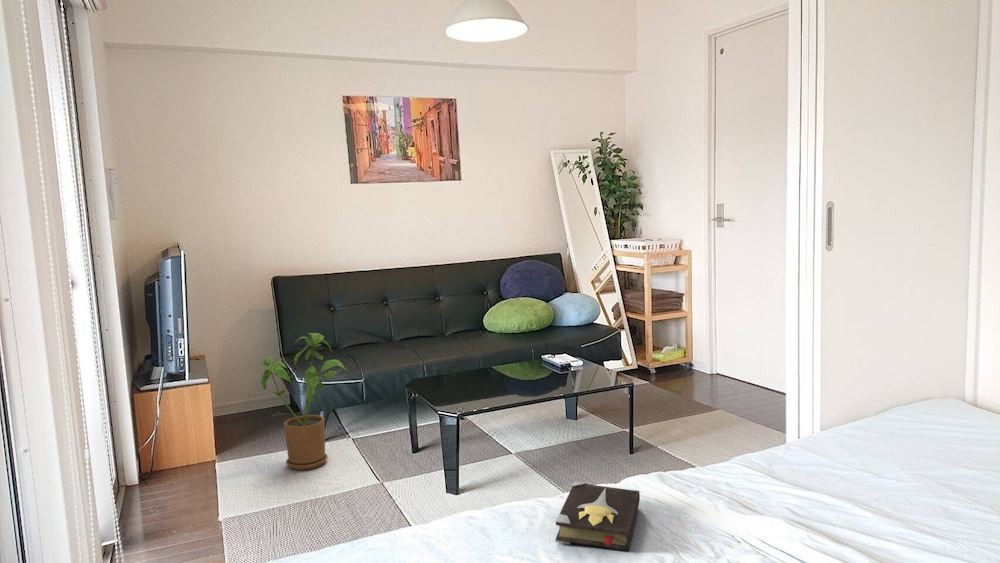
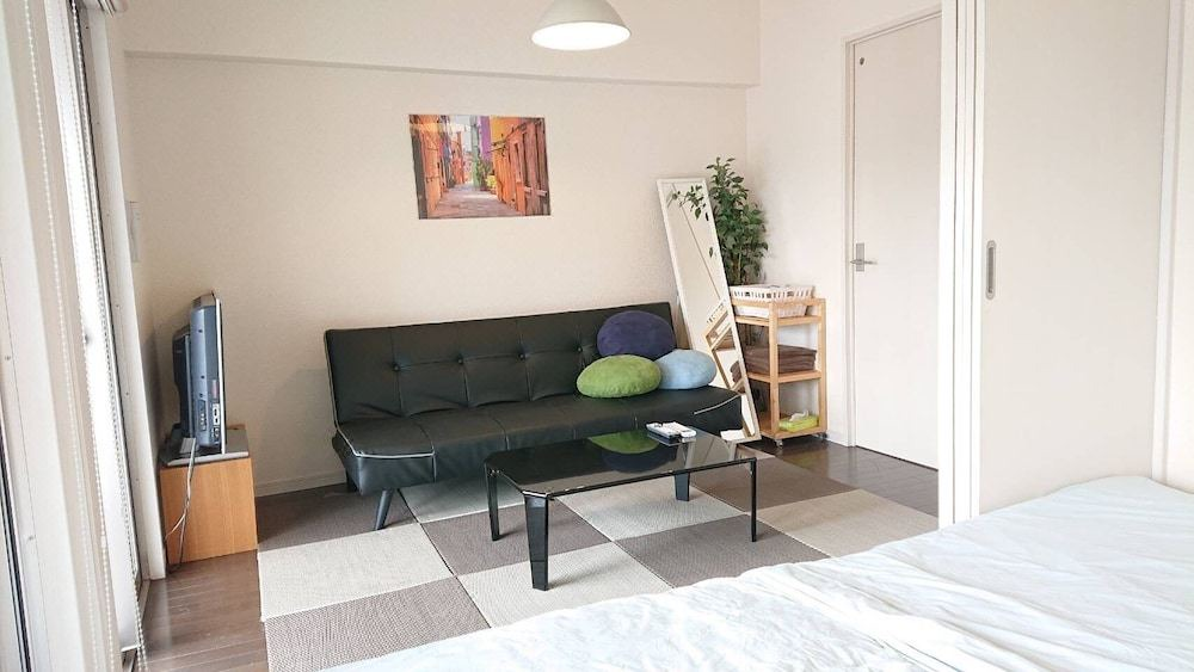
- house plant [260,332,348,471]
- hardback book [555,481,641,552]
